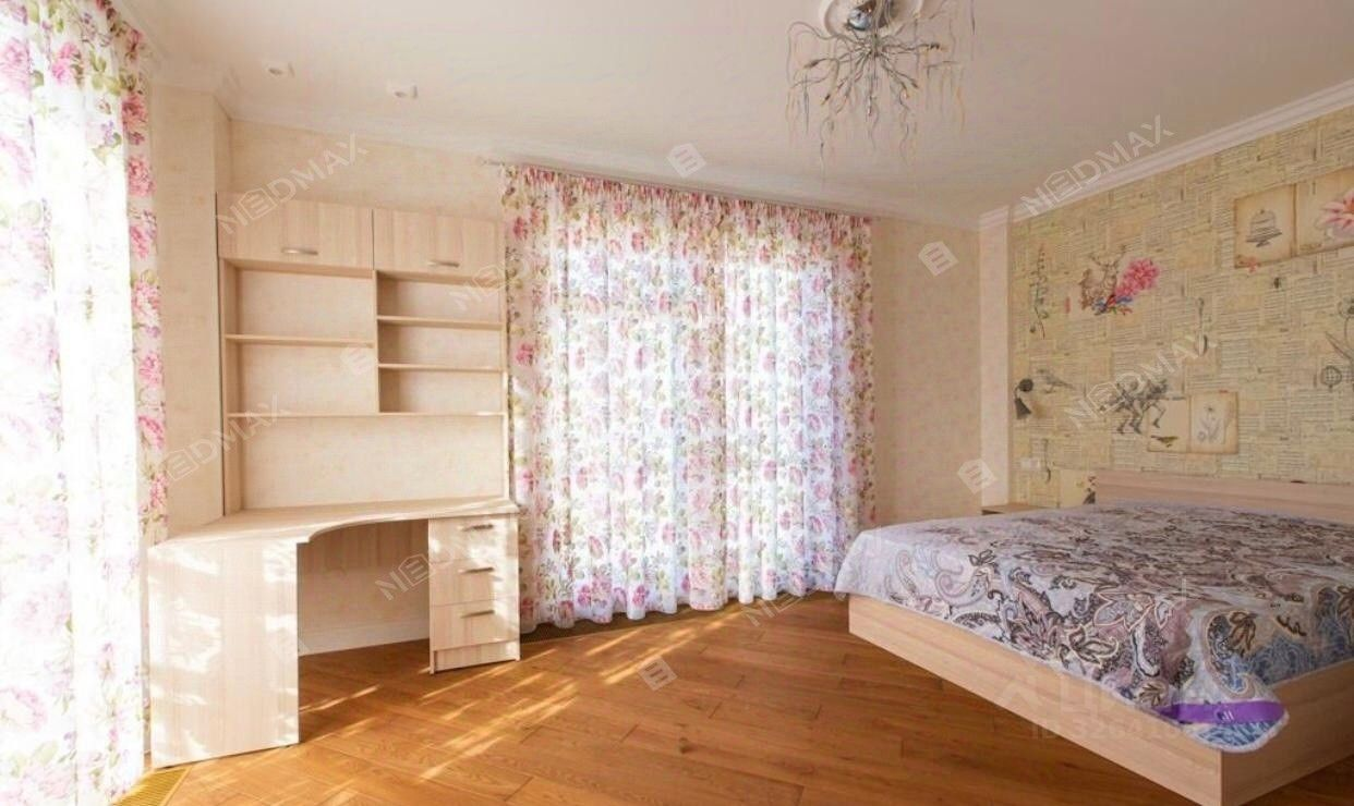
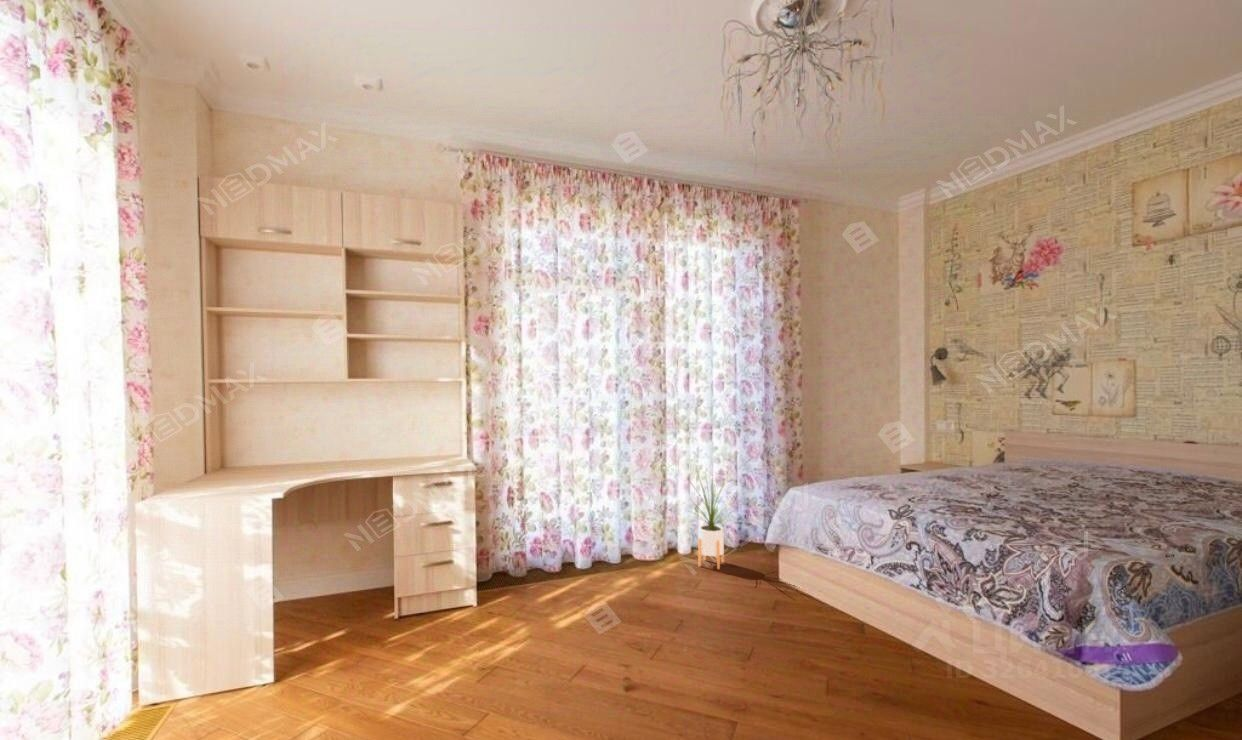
+ house plant [686,468,740,570]
